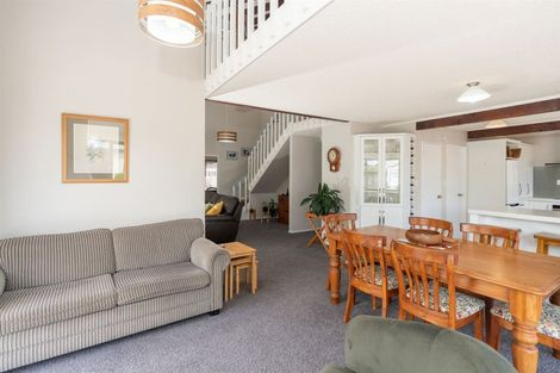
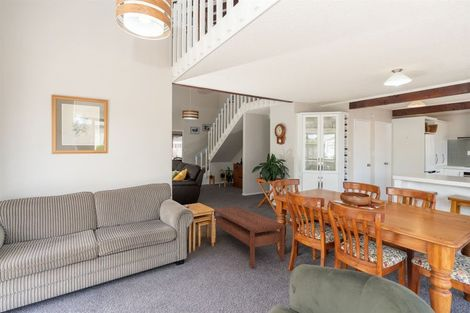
+ coffee table [213,205,285,268]
